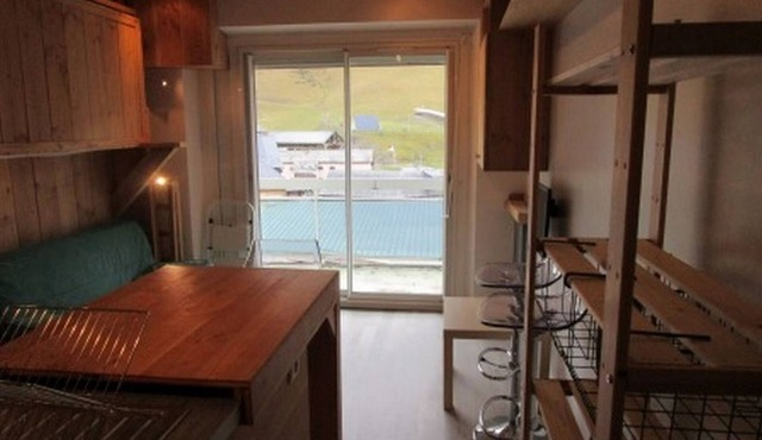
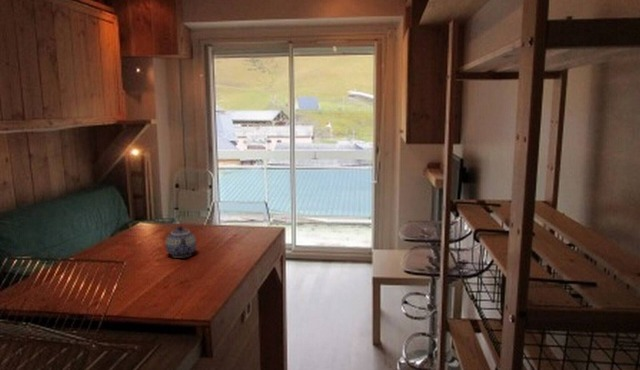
+ teapot [165,225,197,259]
